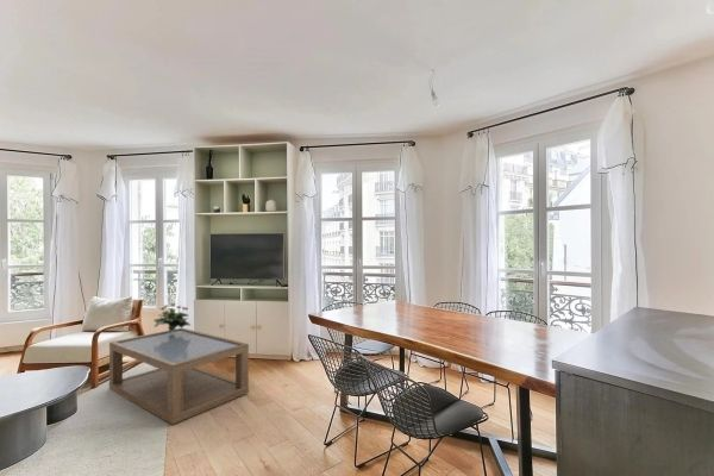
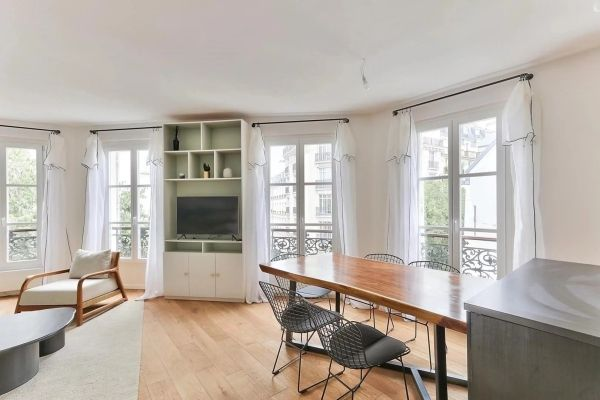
- flowering plant [152,302,192,332]
- coffee table [108,327,250,425]
